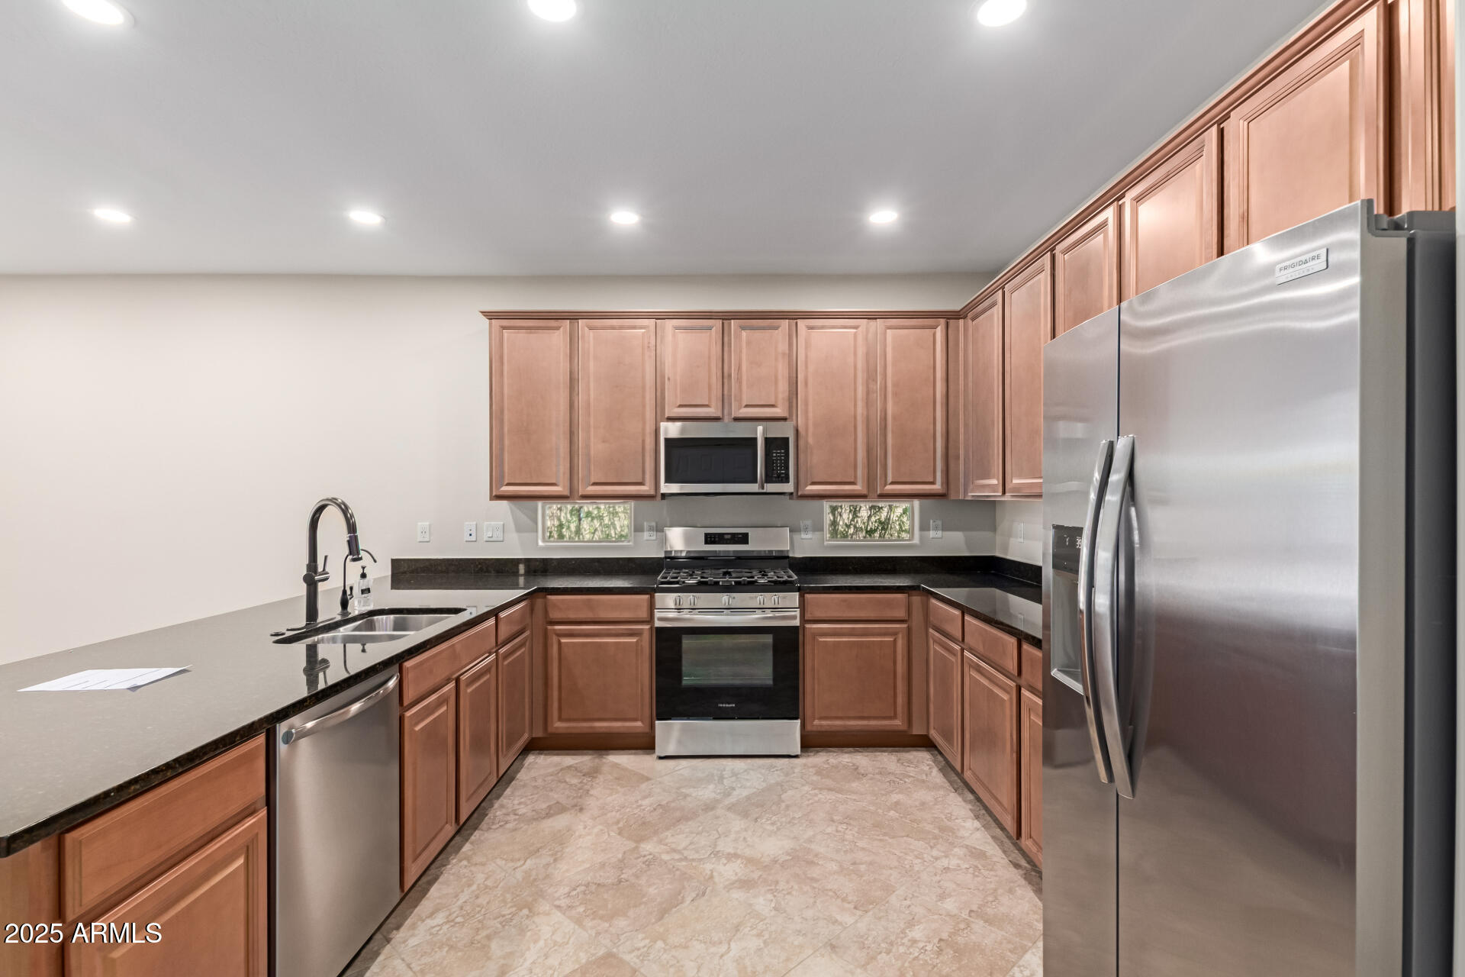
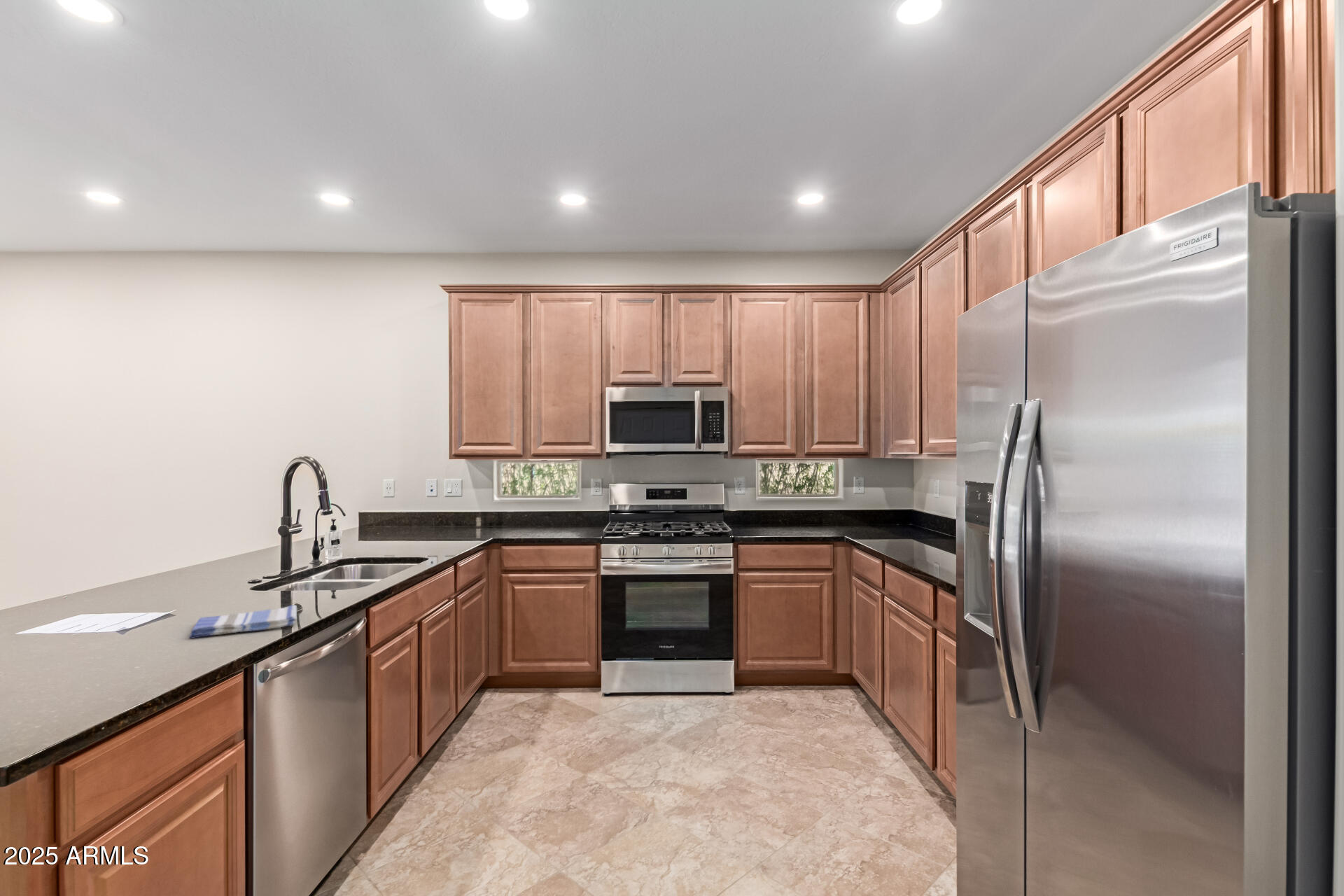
+ dish towel [188,604,298,639]
